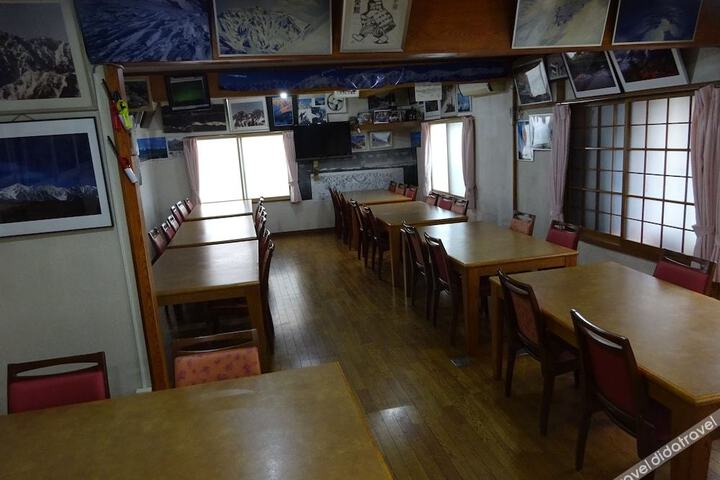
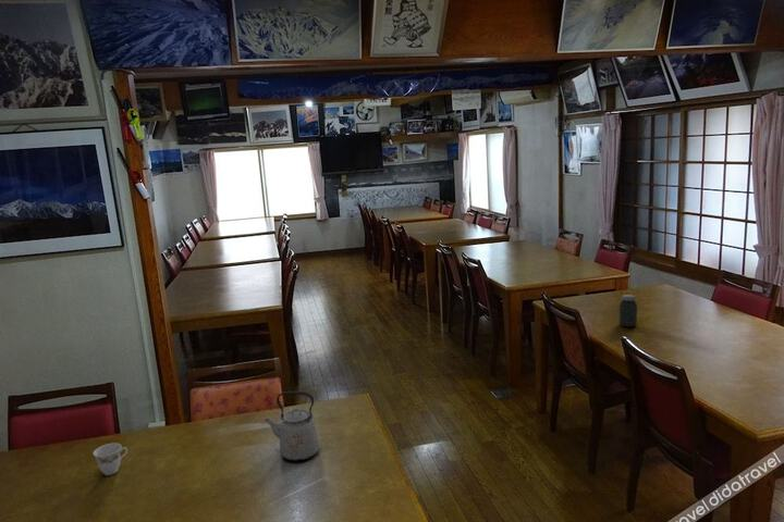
+ jar [618,294,638,328]
+ kettle [264,390,320,461]
+ teacup [91,442,128,476]
